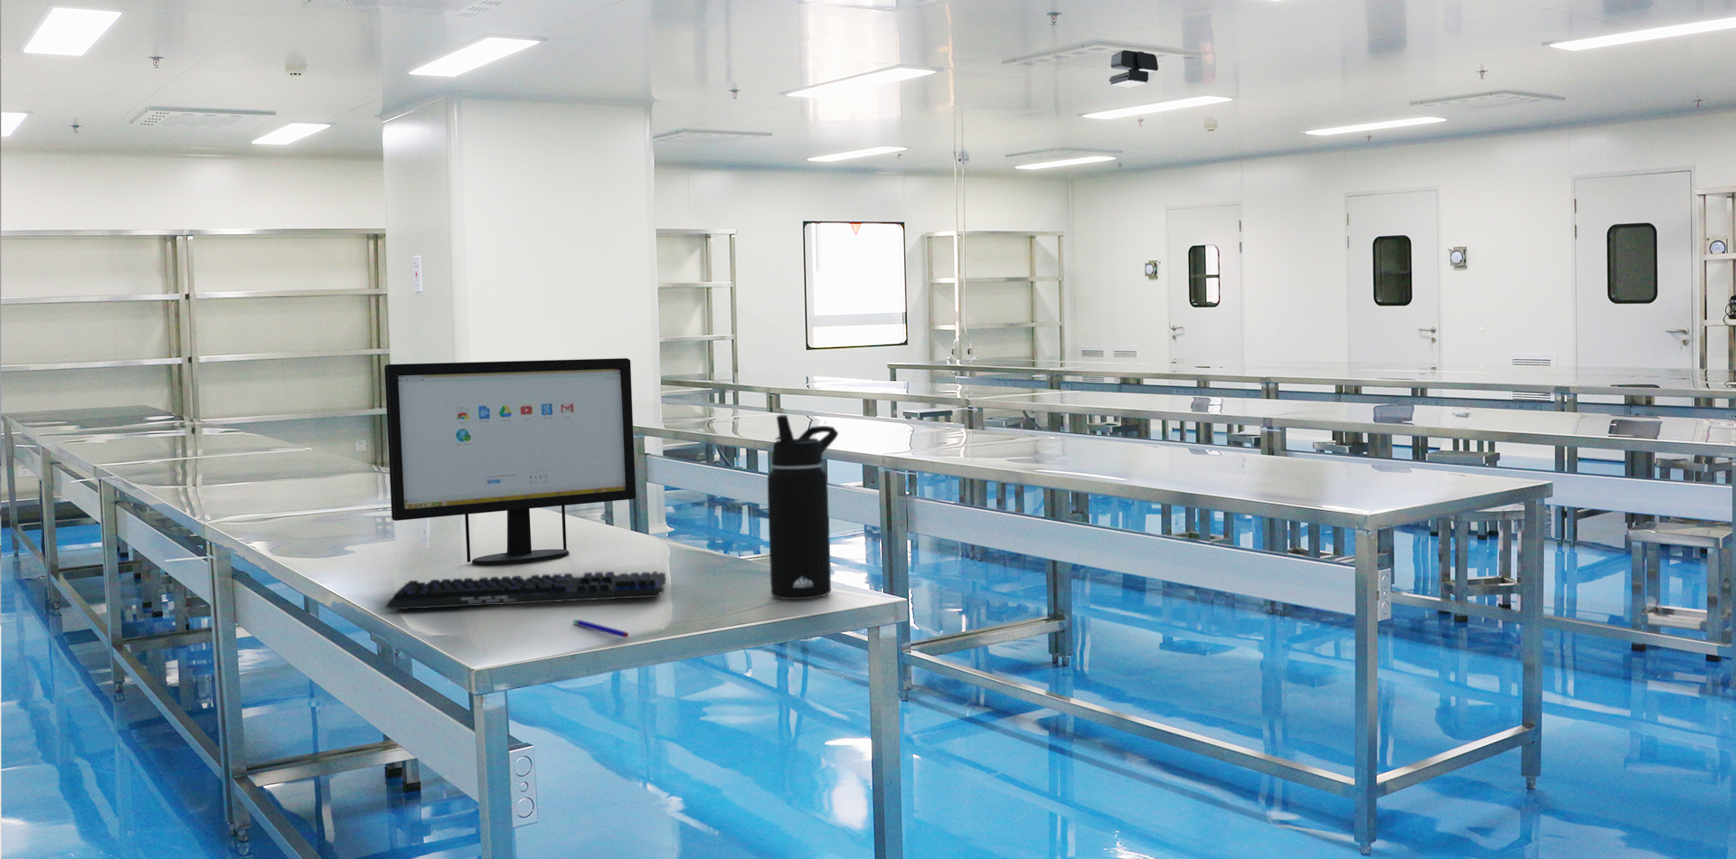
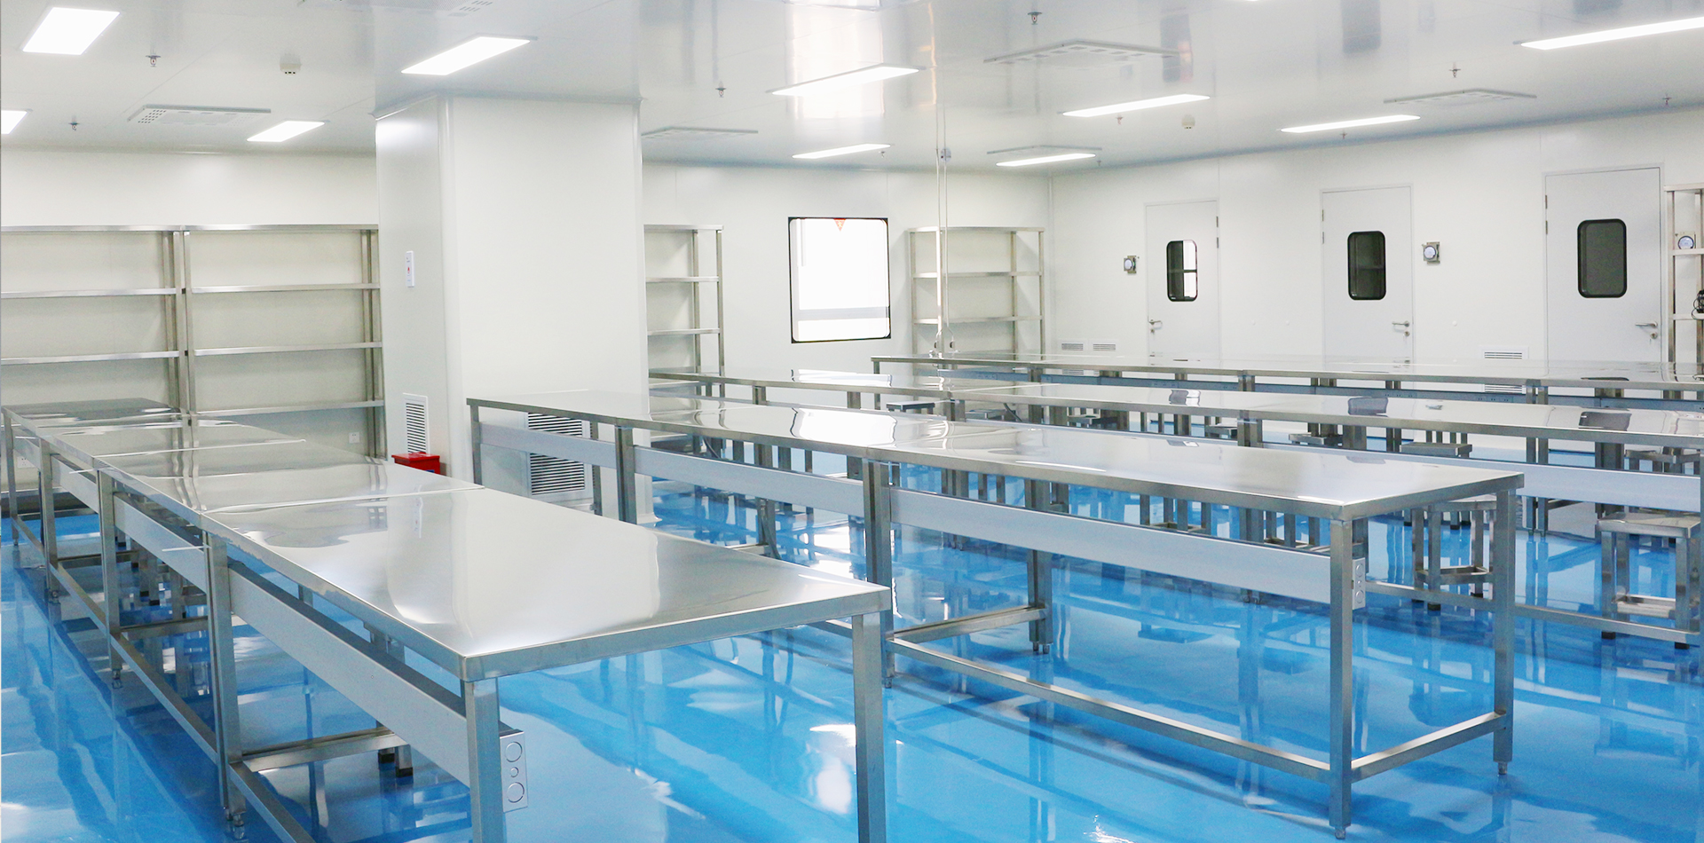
- pen [572,619,629,640]
- computer monitor [383,358,637,566]
- security camera [1108,49,1159,89]
- keyboard [384,570,666,610]
- water bottle [767,414,839,600]
